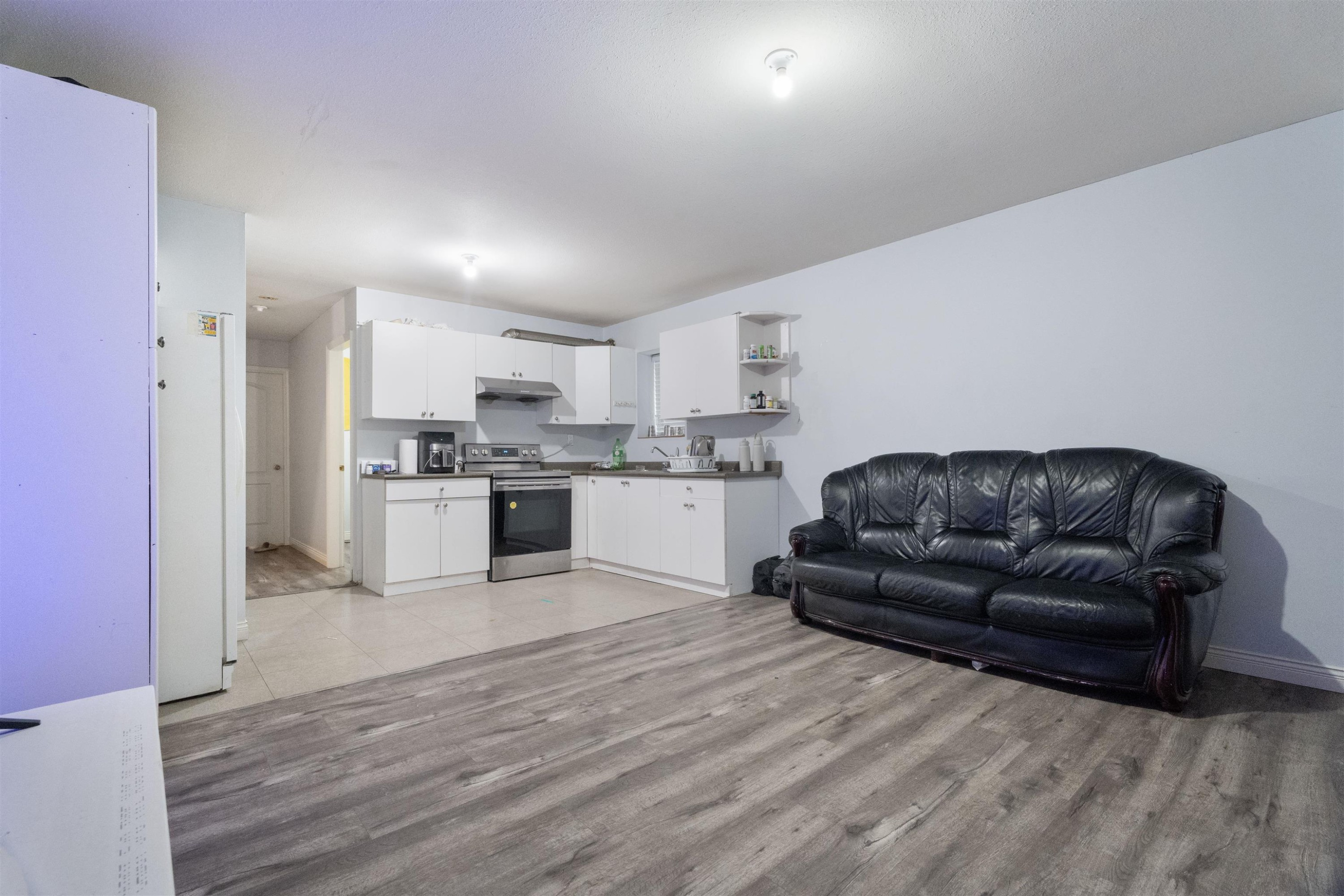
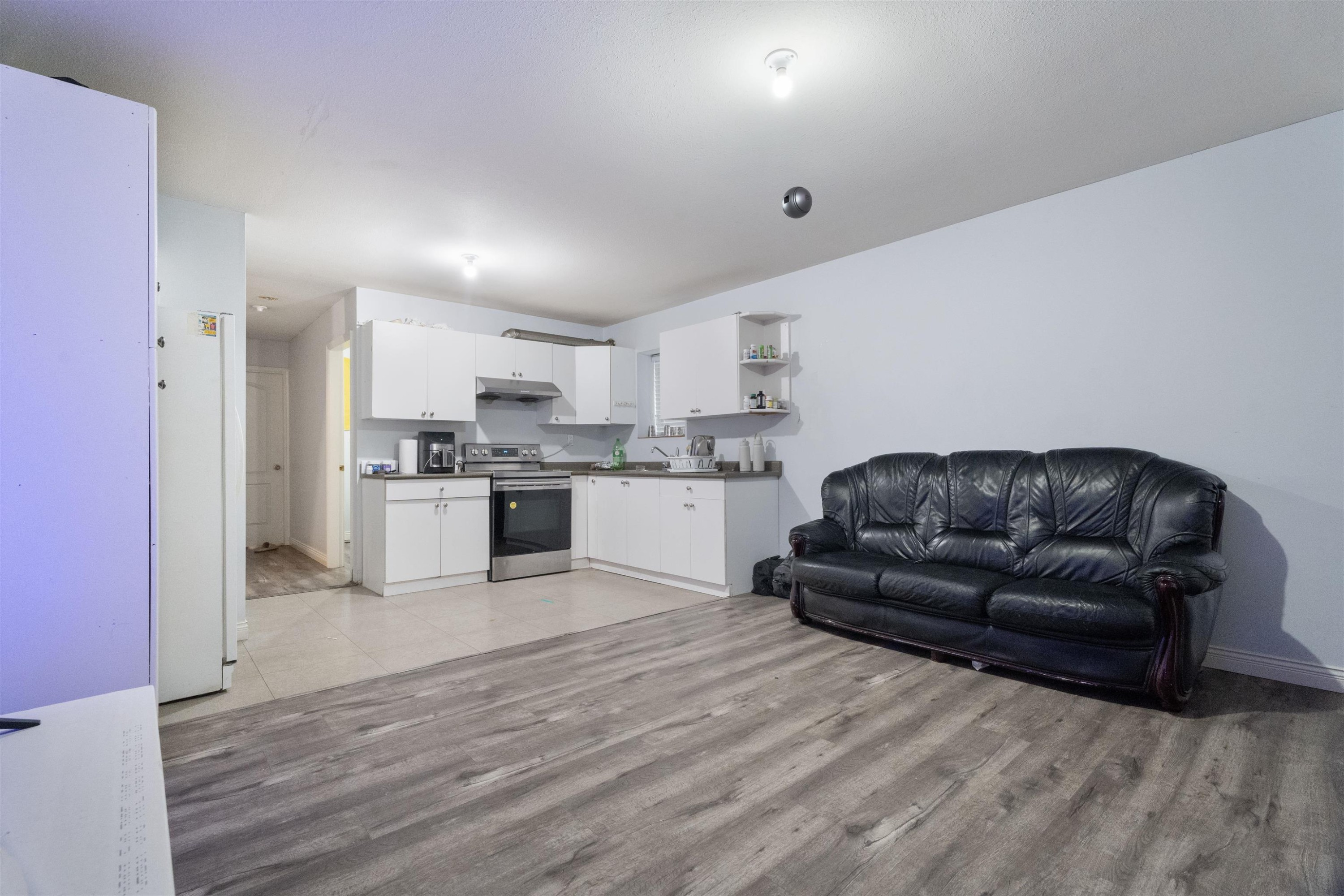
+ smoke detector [781,186,813,219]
